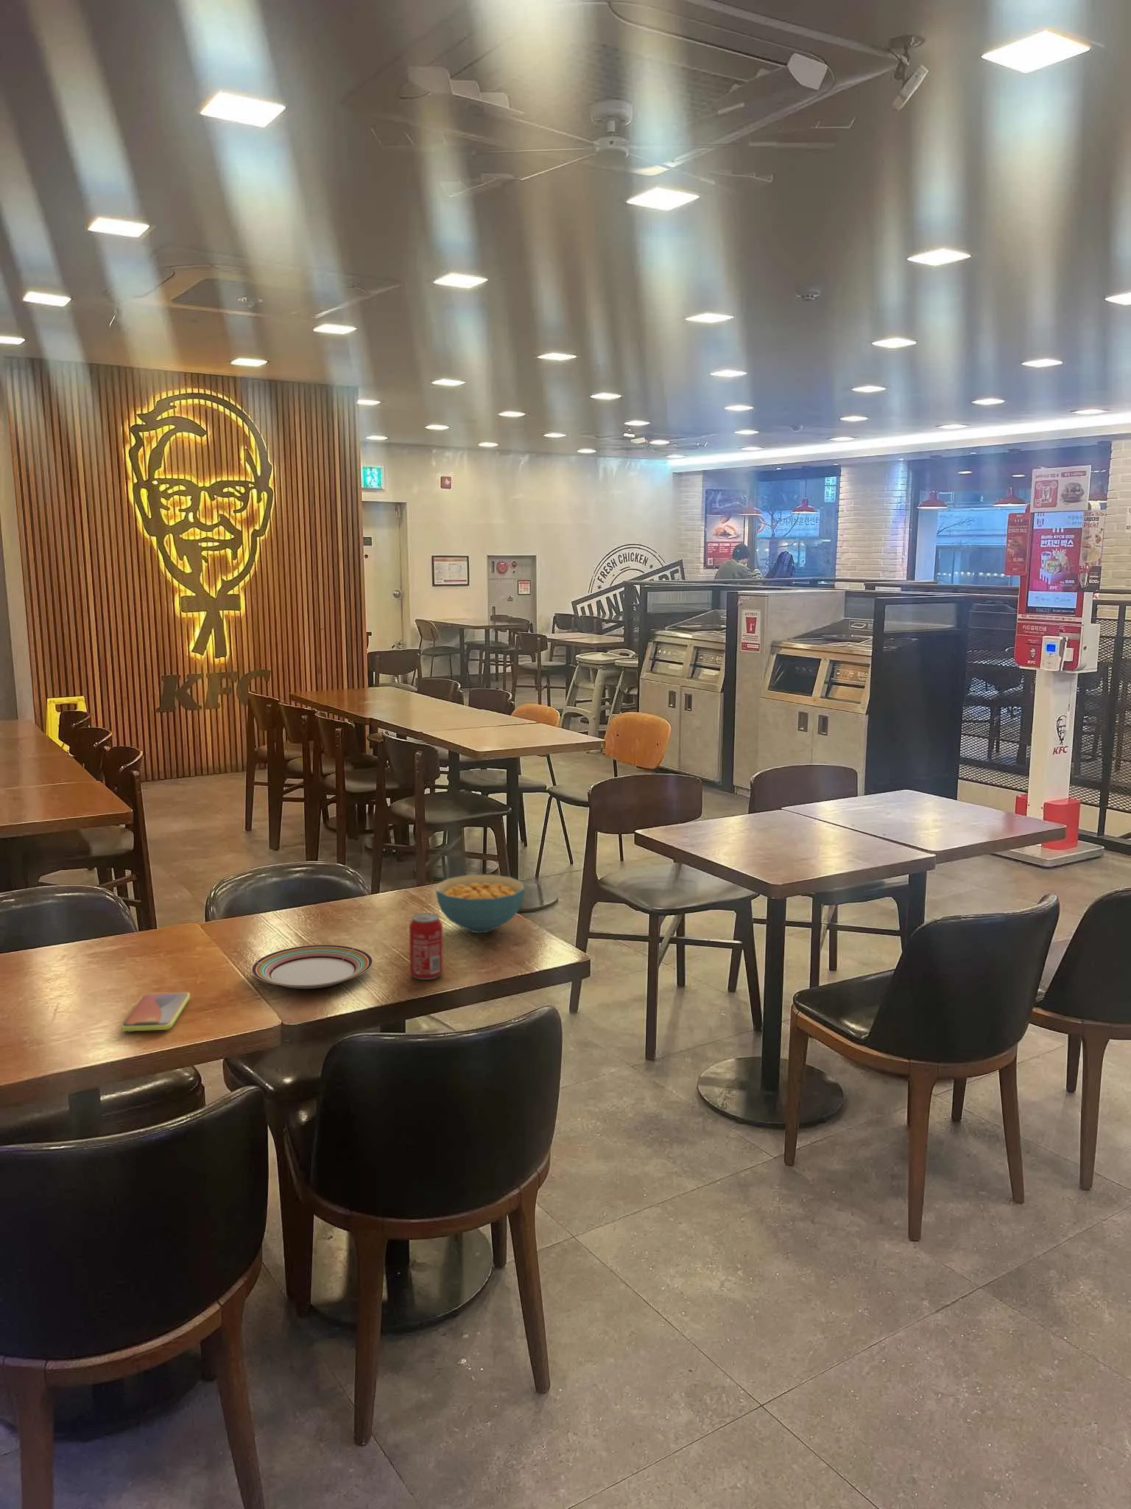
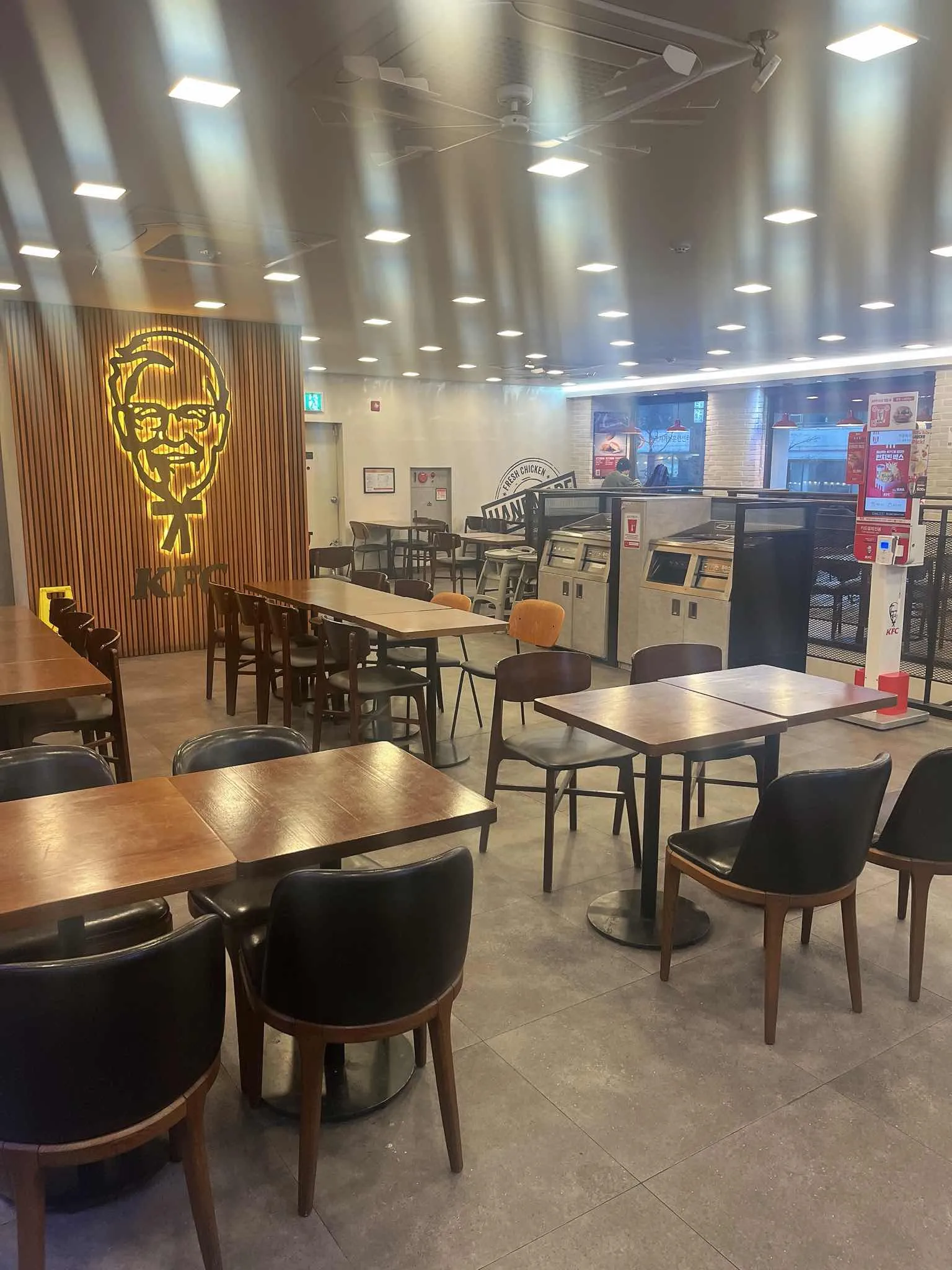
- beverage can [409,913,443,980]
- smartphone [121,992,191,1033]
- plate [251,943,373,990]
- cereal bowl [435,873,525,934]
